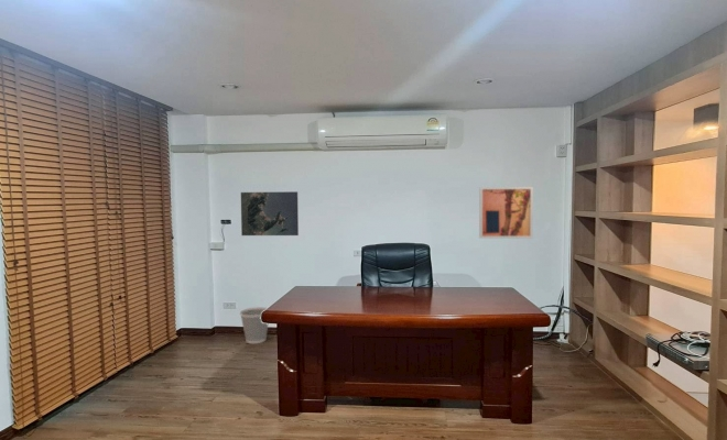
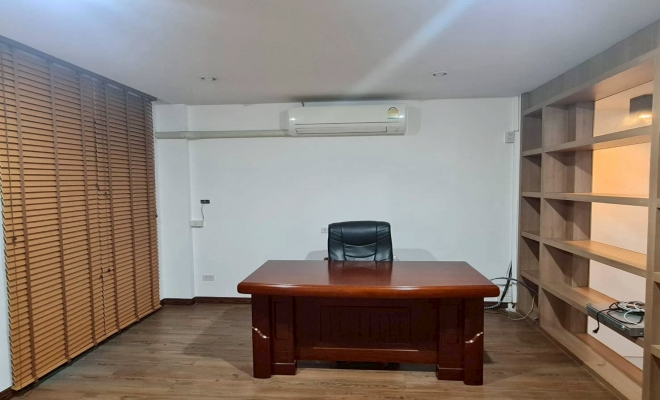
- wall art [478,186,534,240]
- map [240,190,300,237]
- wastebasket [239,306,269,344]
